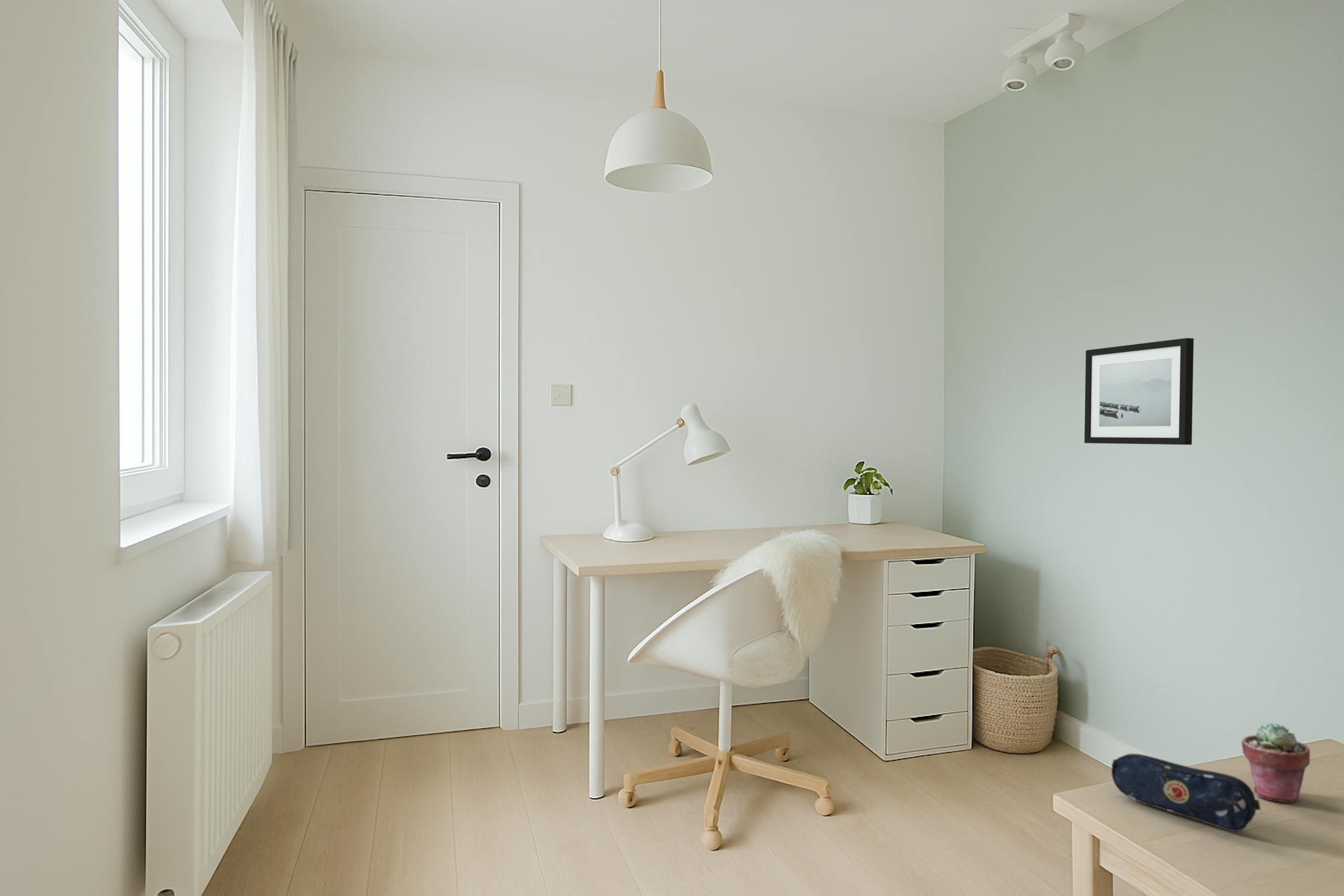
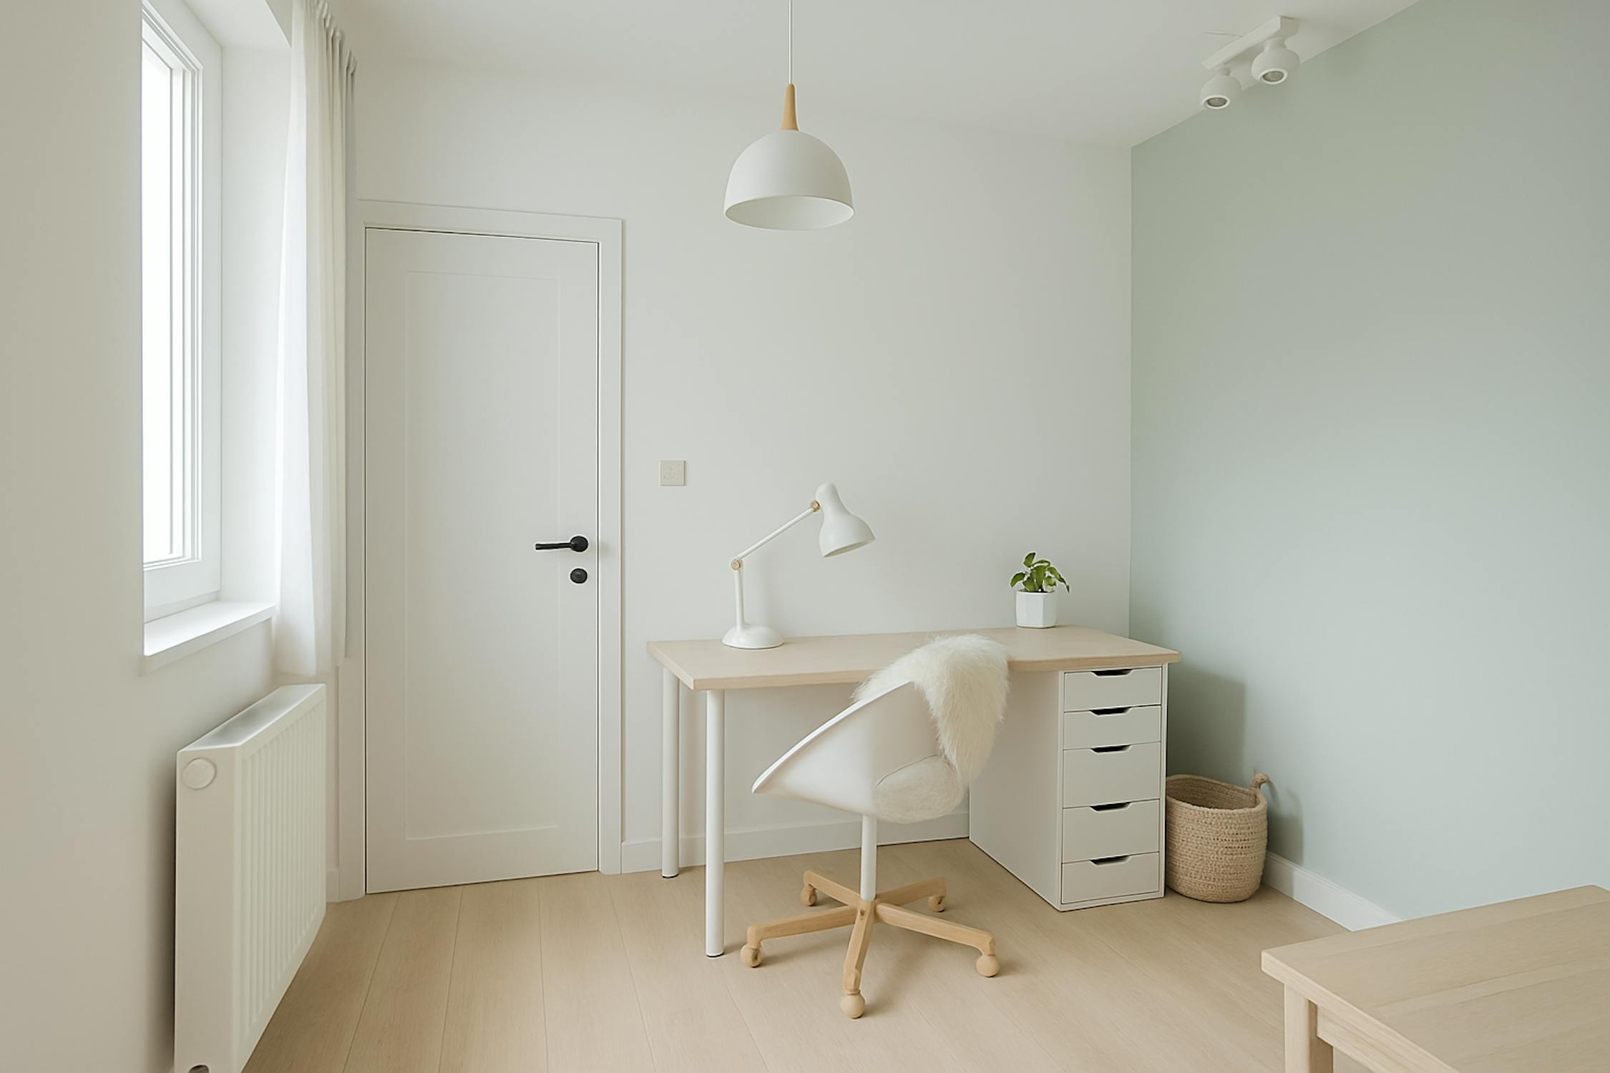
- pencil case [1111,753,1262,832]
- potted succulent [1241,722,1311,803]
- wall art [1084,337,1194,446]
